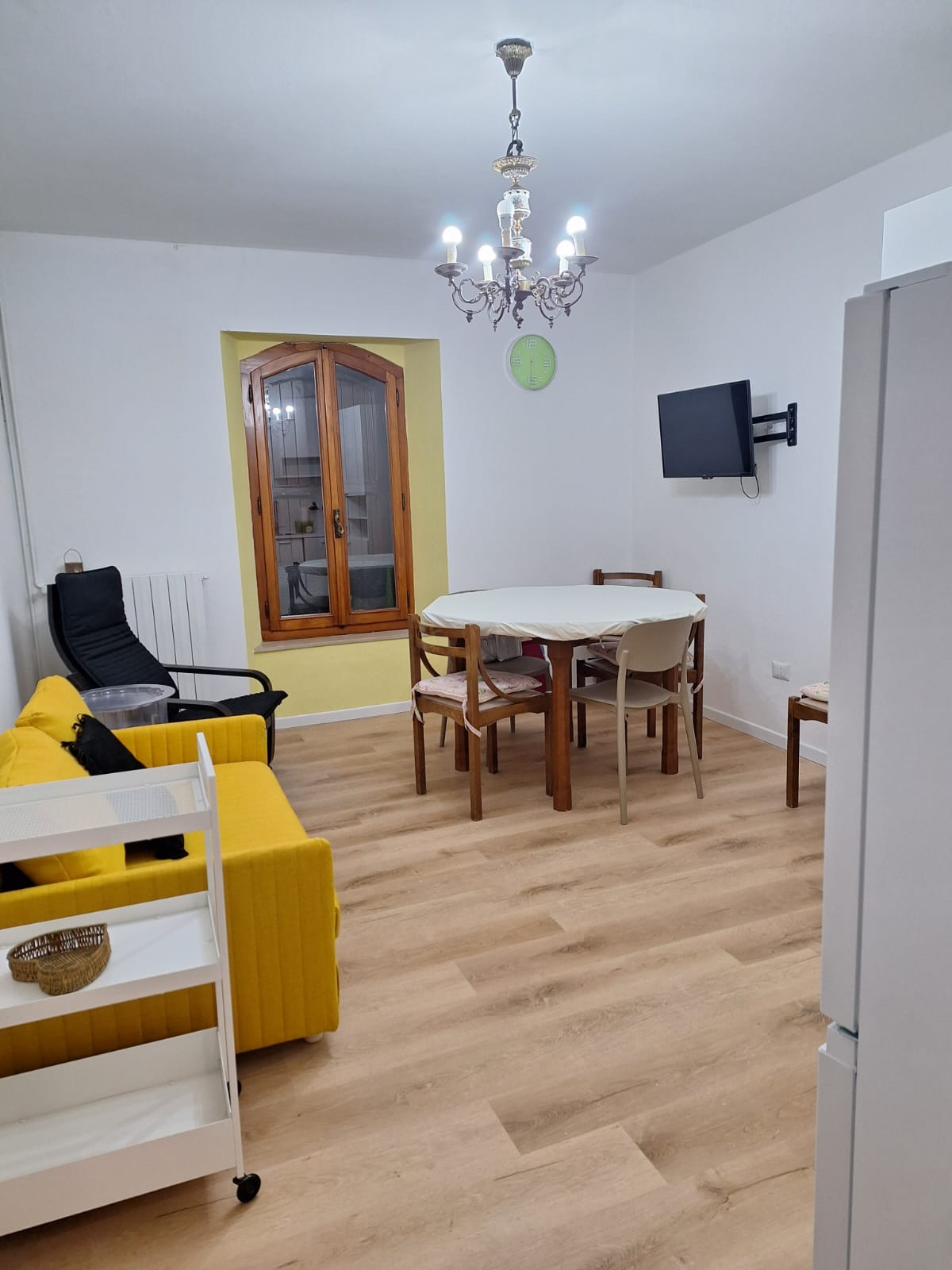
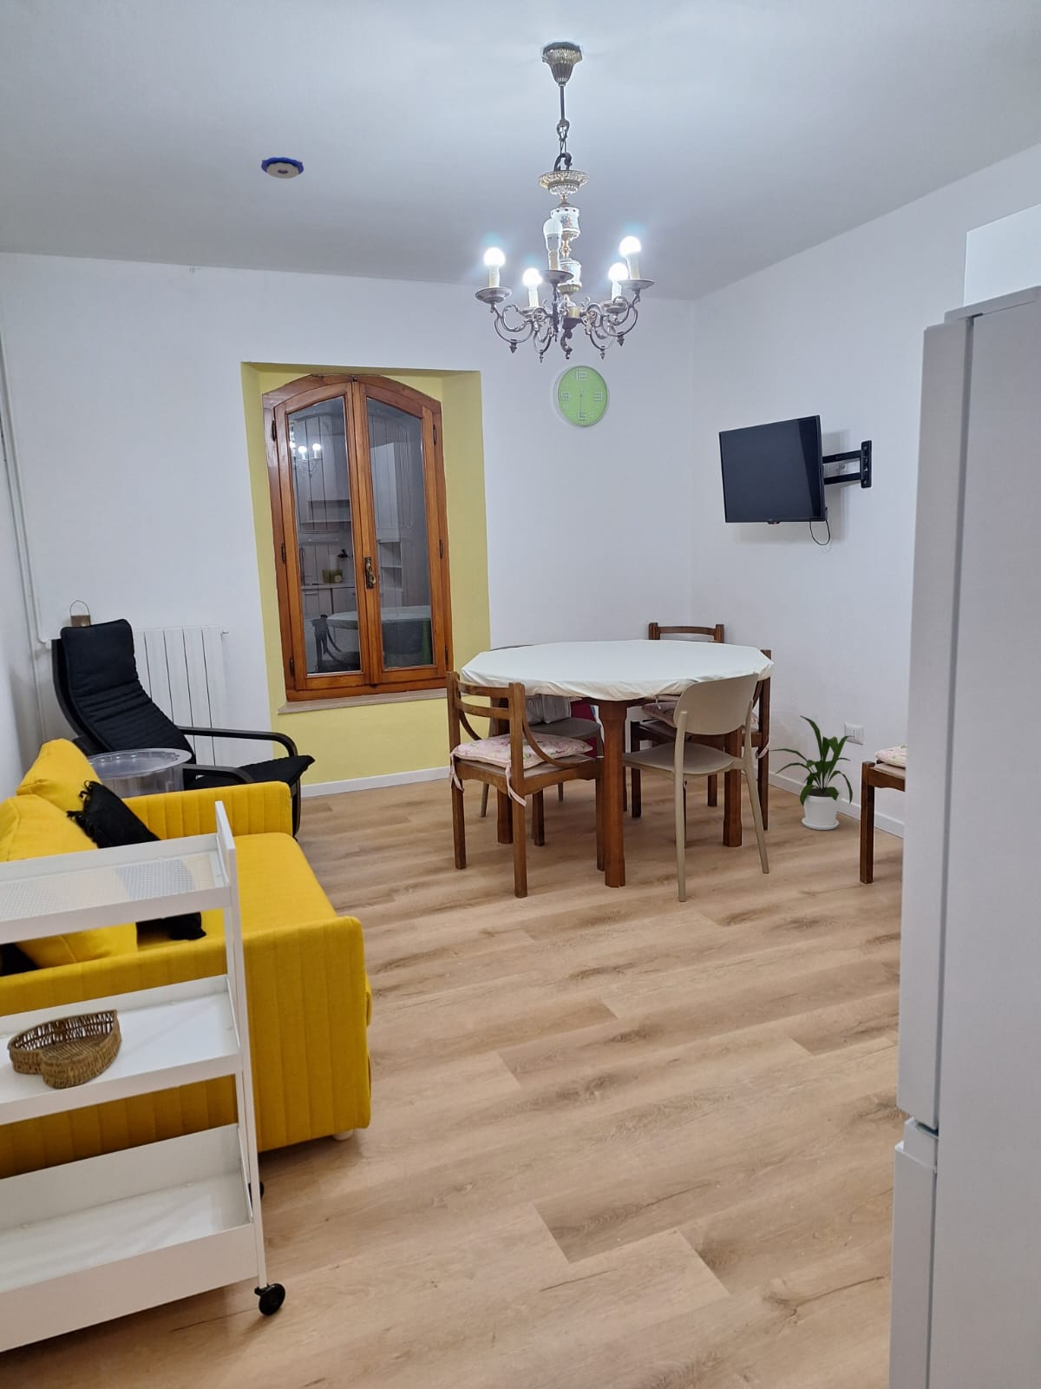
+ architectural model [260,156,304,179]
+ house plant [768,714,854,831]
